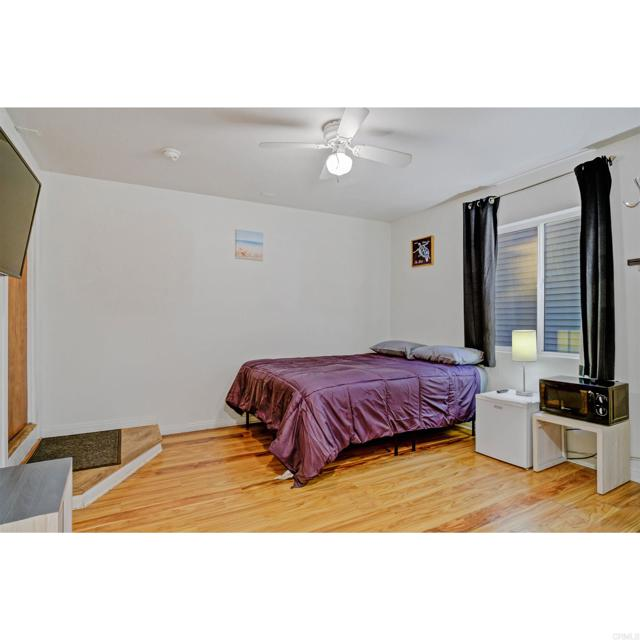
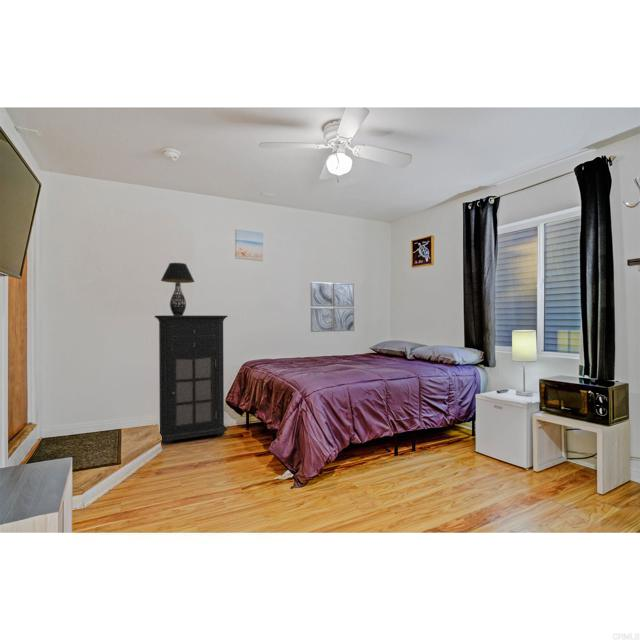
+ cabinet [154,314,229,445]
+ table lamp [160,262,196,316]
+ wall art [310,281,355,333]
